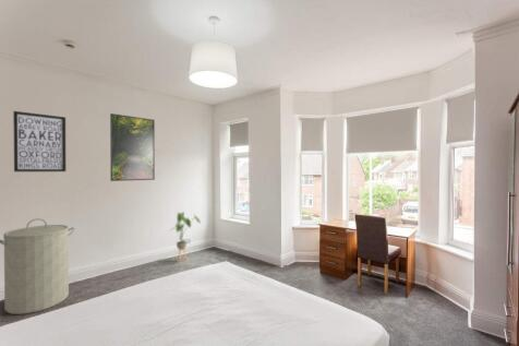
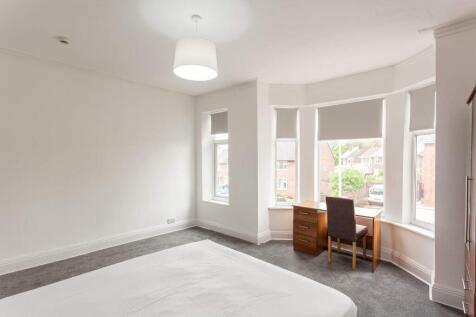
- house plant [170,211,202,263]
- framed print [109,112,156,182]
- laundry hamper [0,217,75,315]
- wall art [12,110,67,172]
